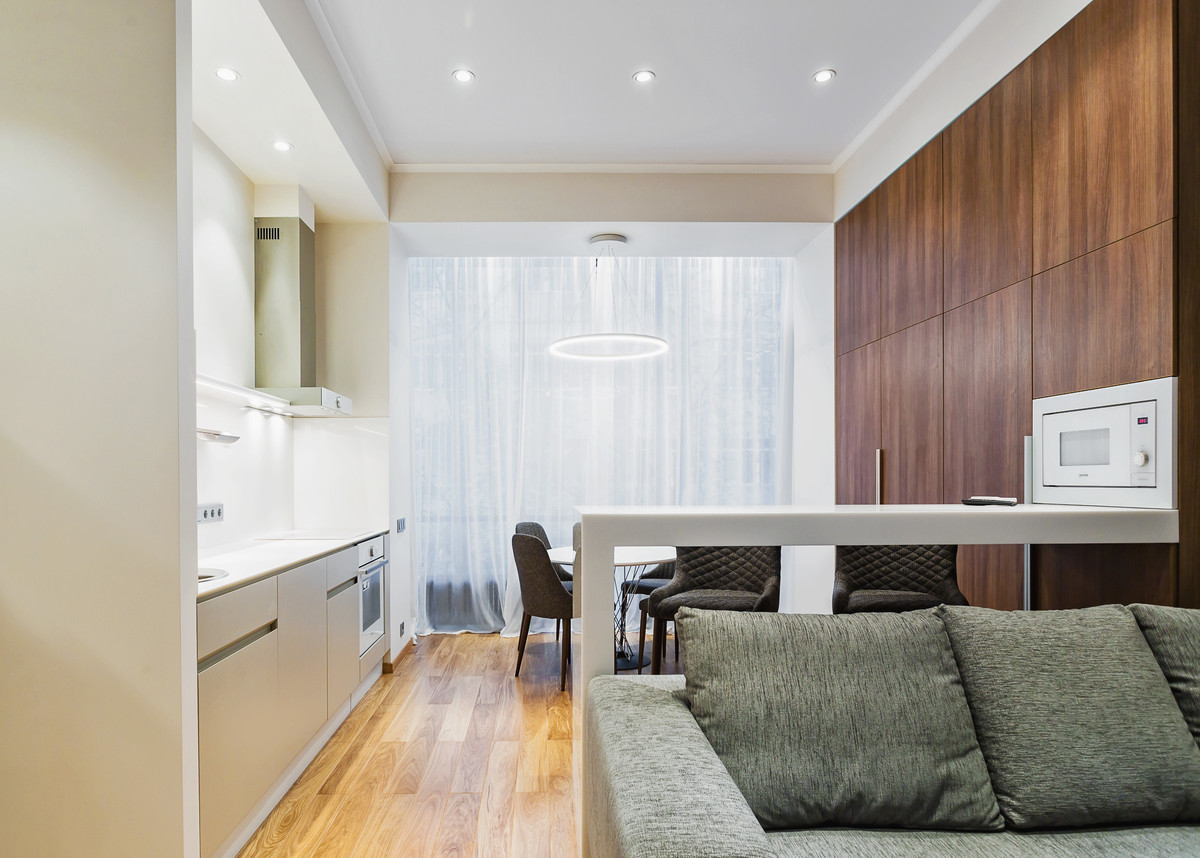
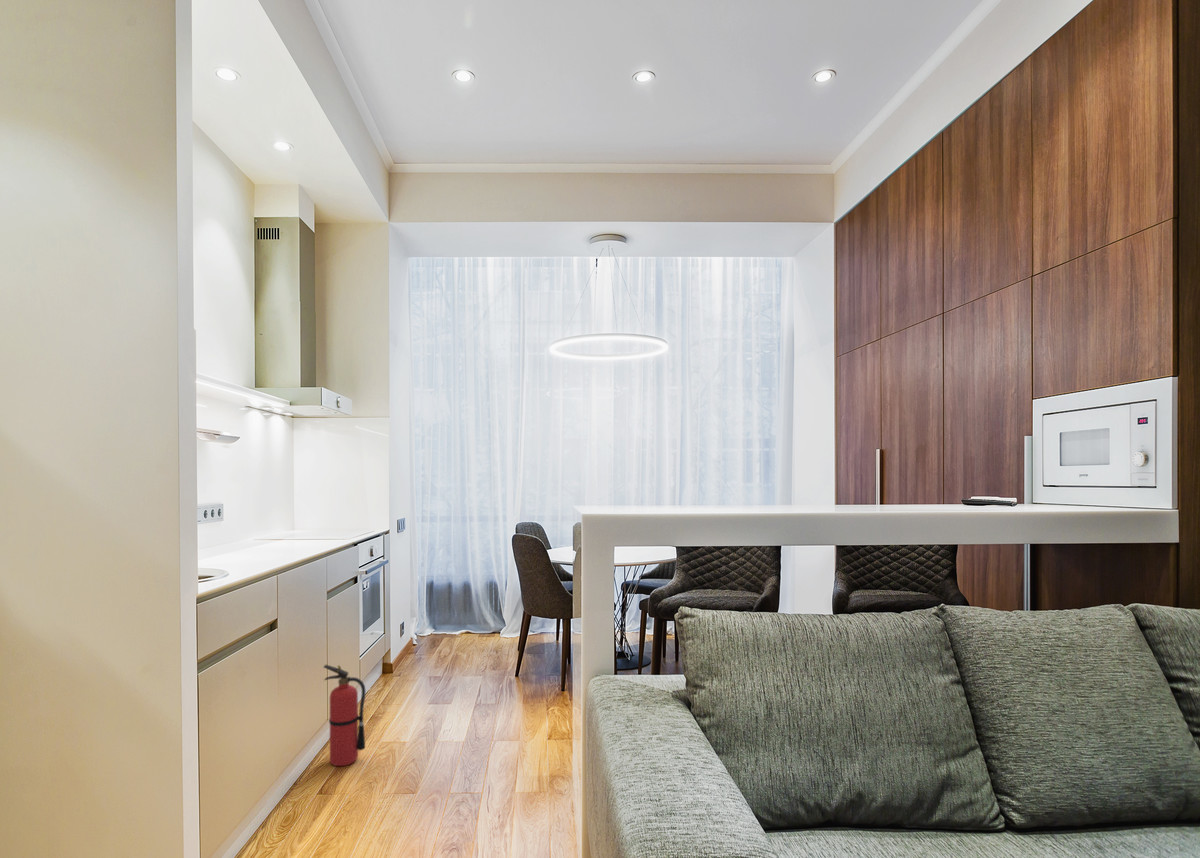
+ fire extinguisher [323,664,367,767]
